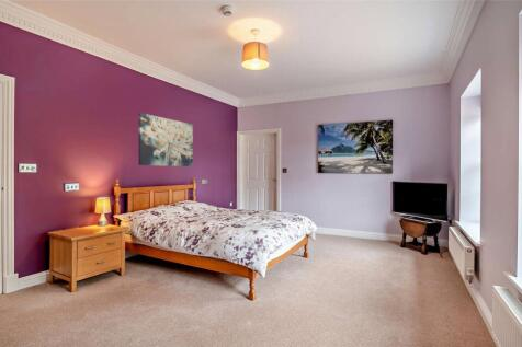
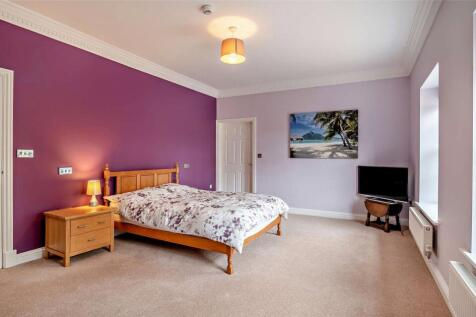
- wall art [138,112,194,167]
